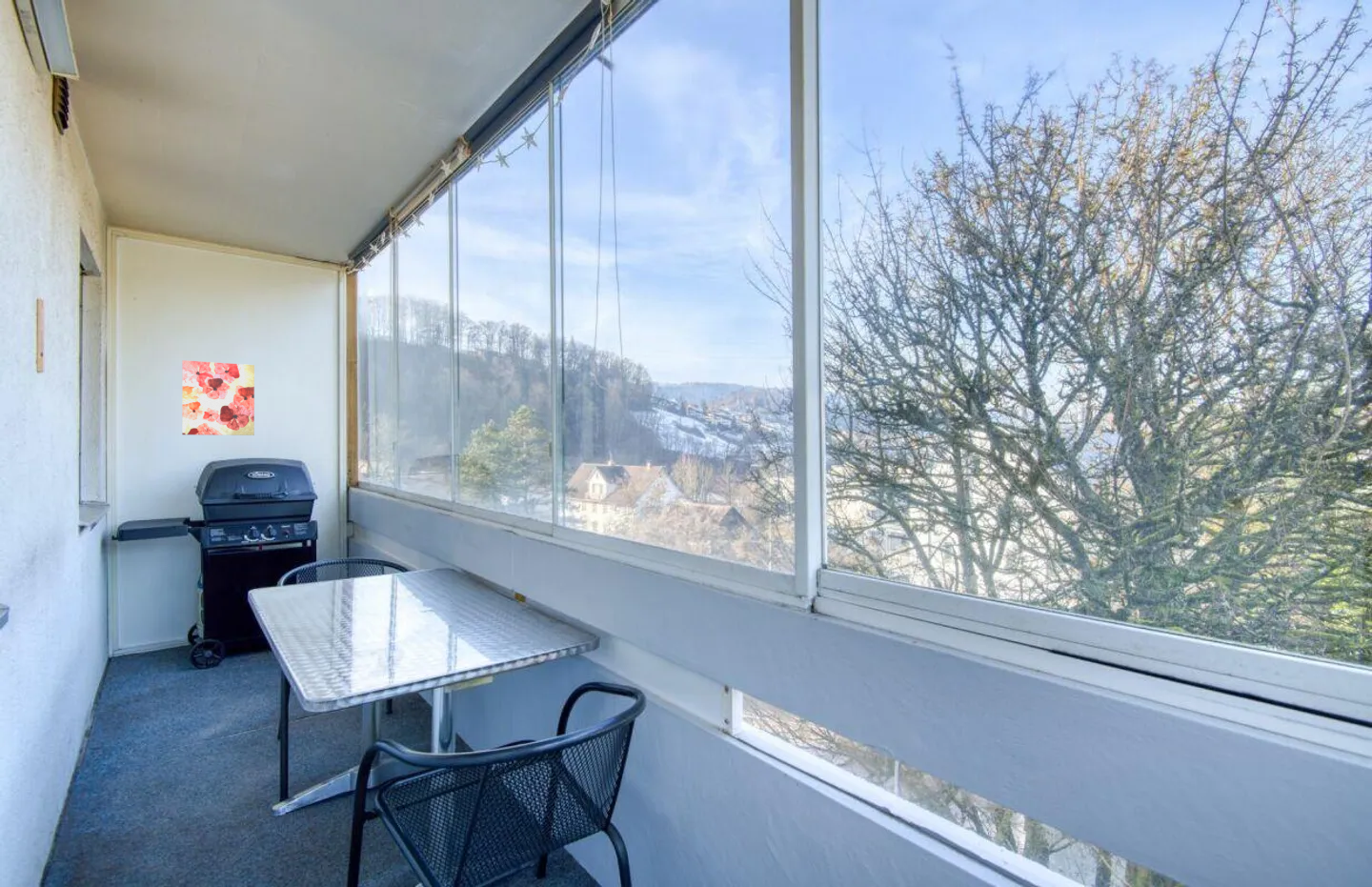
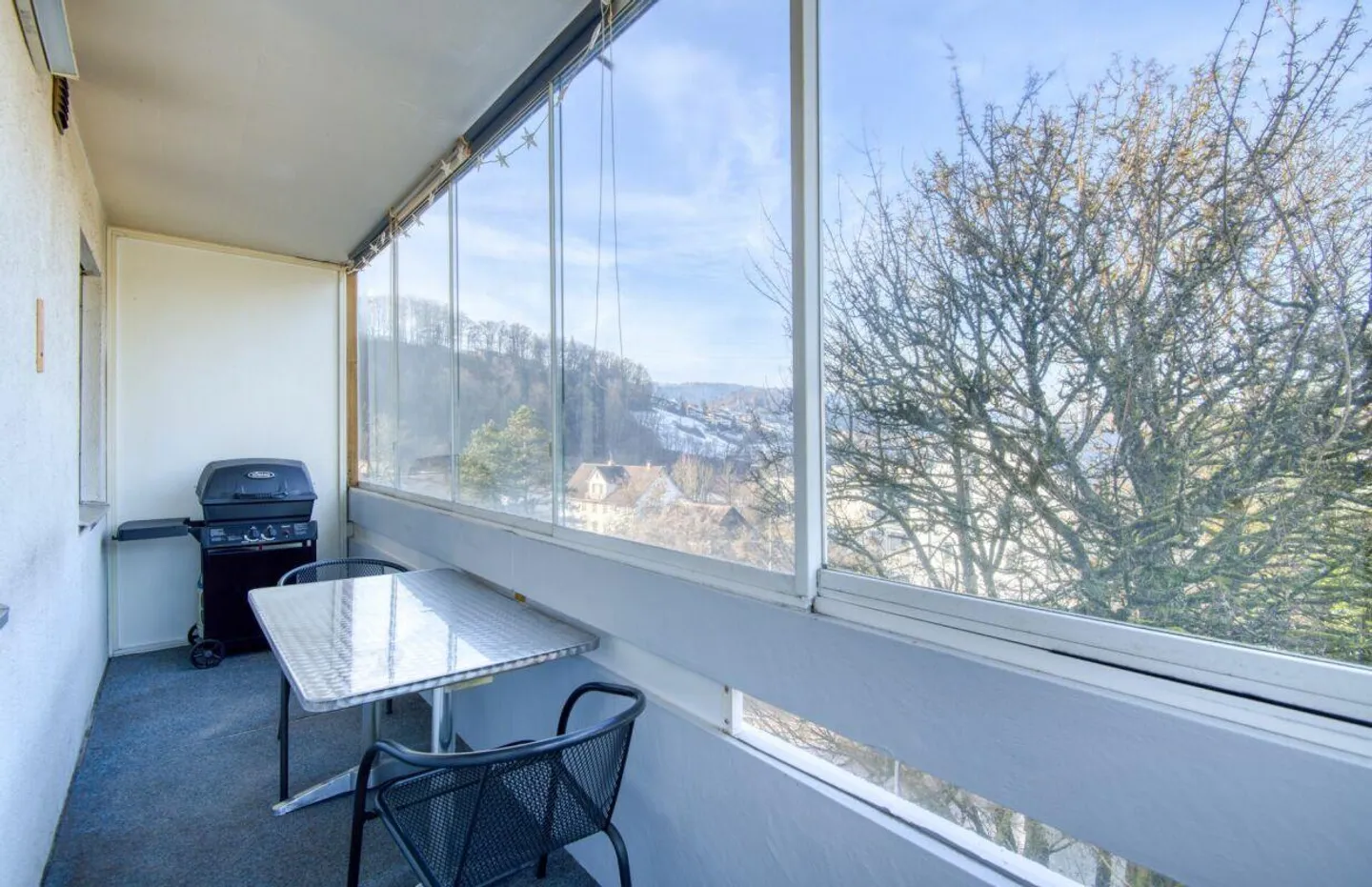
- wall art [181,359,255,436]
